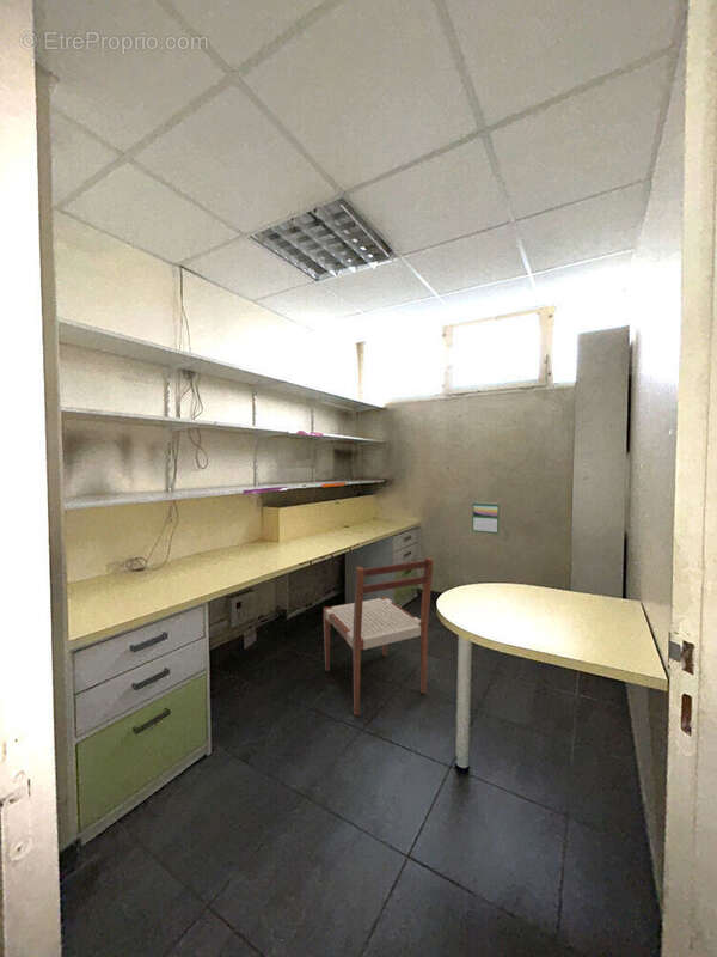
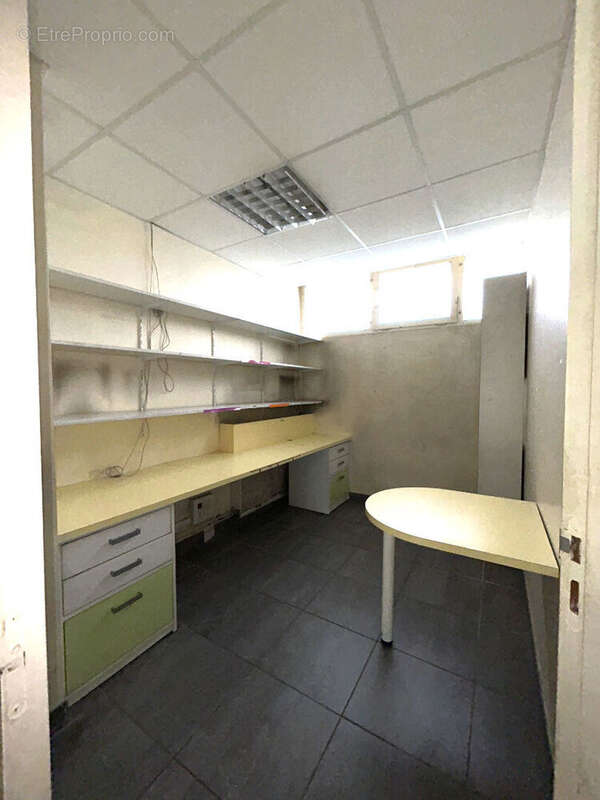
- calendar [471,501,501,535]
- chair [323,556,434,717]
